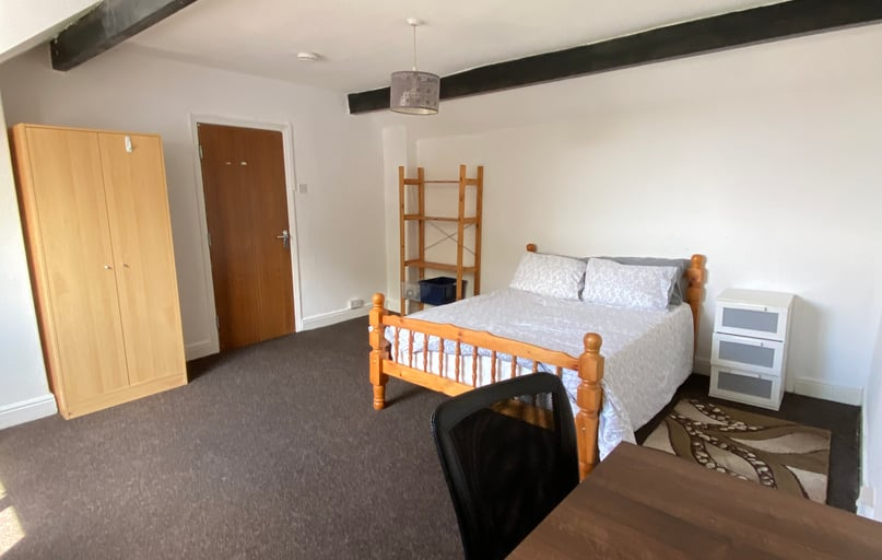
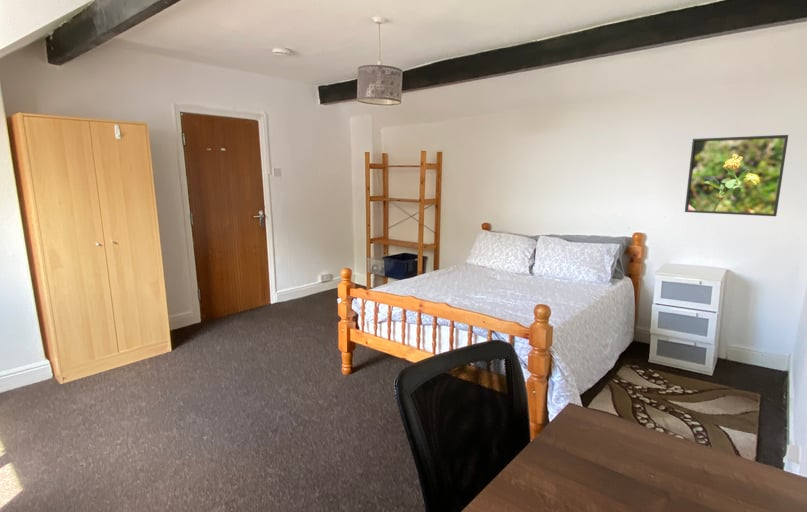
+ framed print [684,134,789,217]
